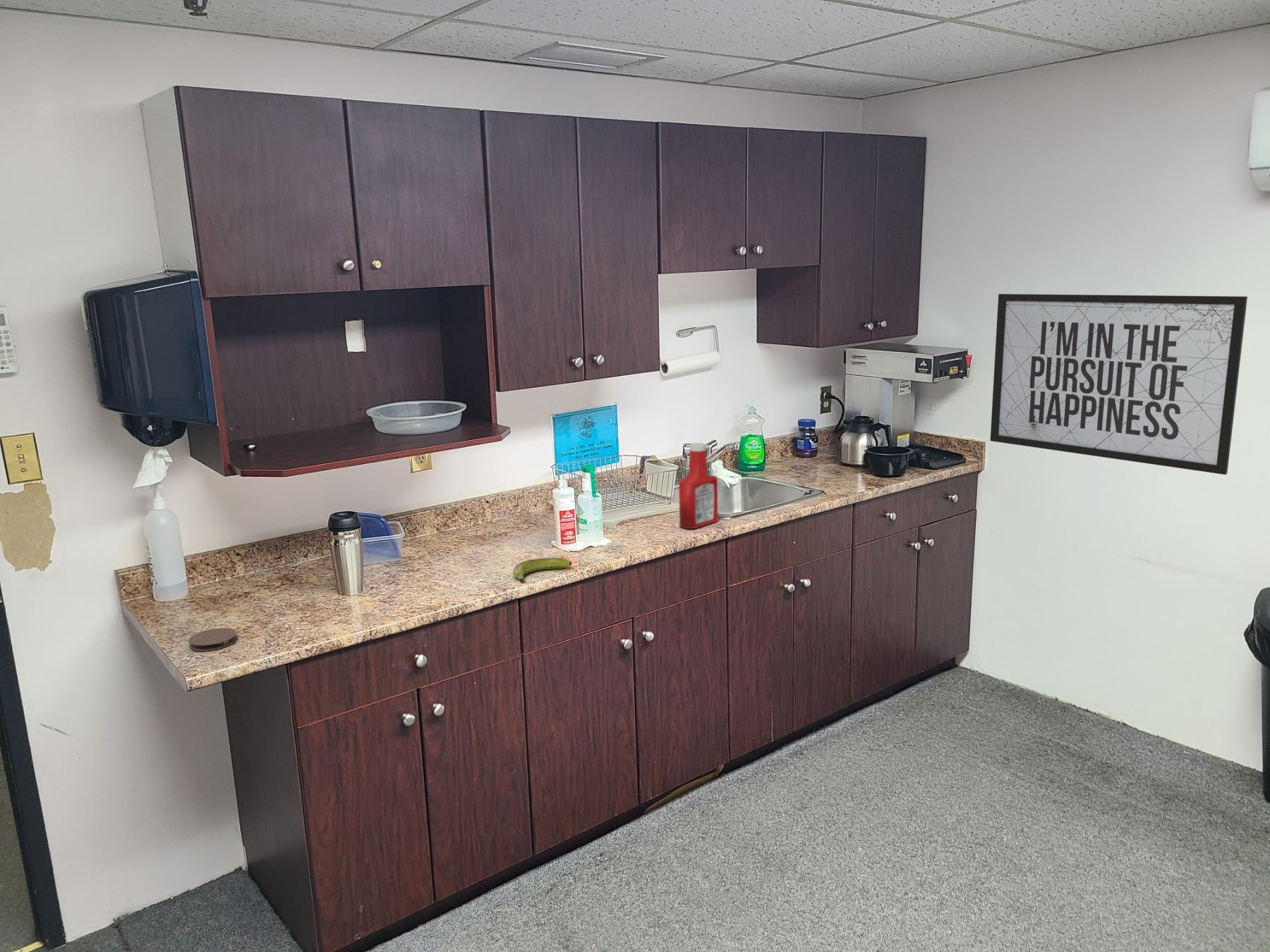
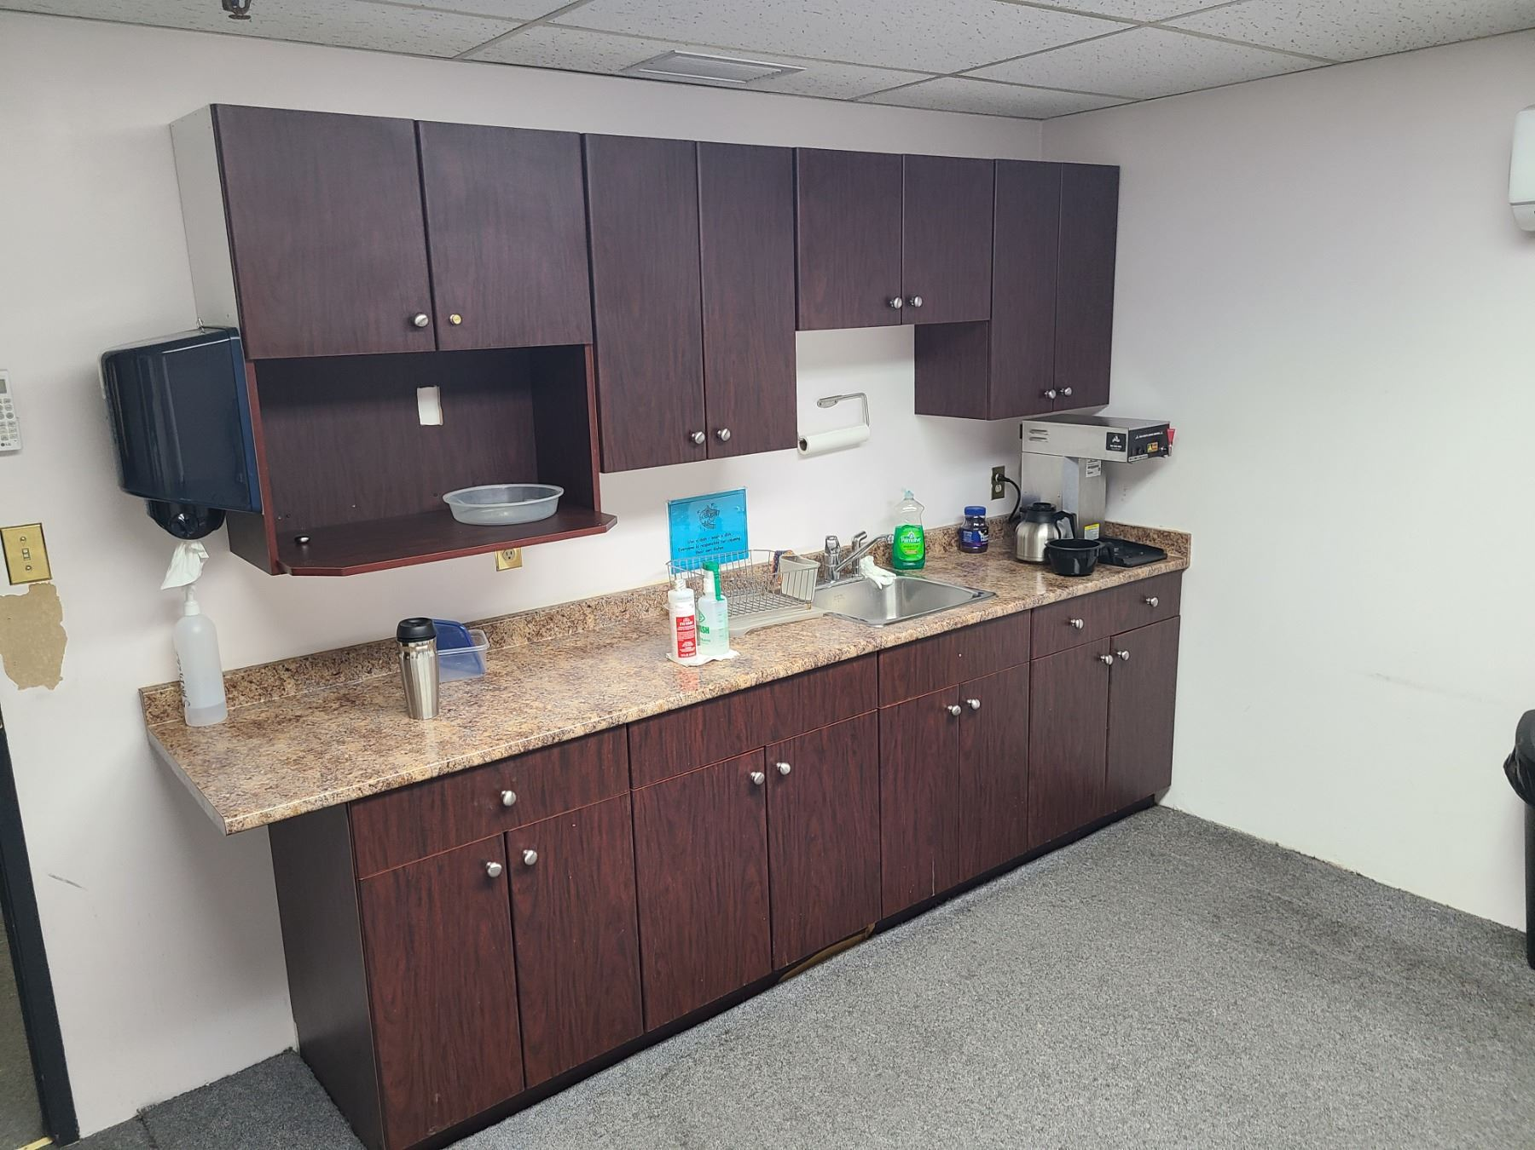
- soap bottle [678,442,718,530]
- banana [512,557,572,583]
- coaster [188,628,238,652]
- mirror [989,293,1248,475]
